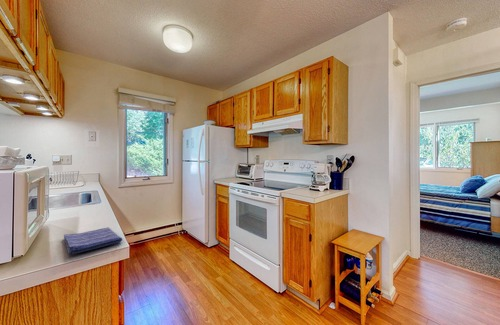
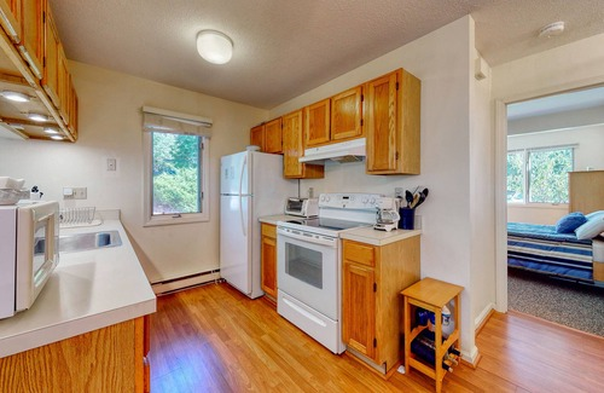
- dish towel [63,227,123,255]
